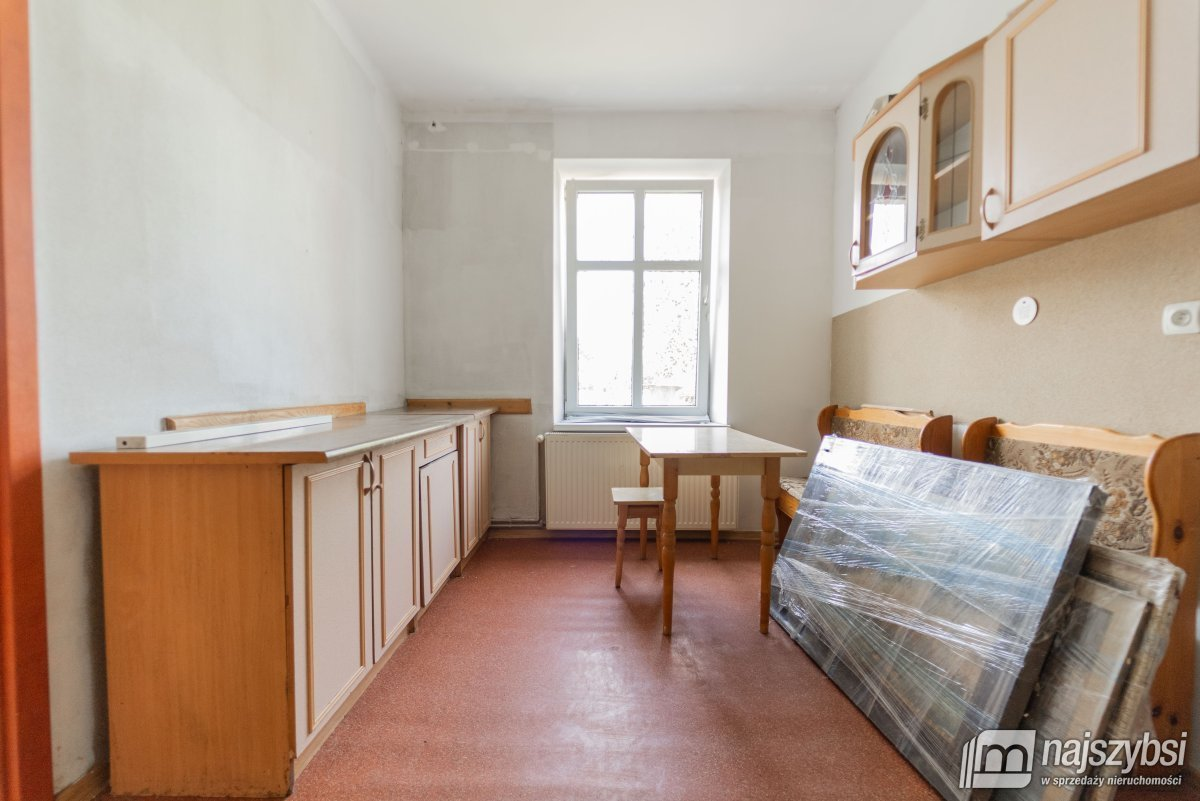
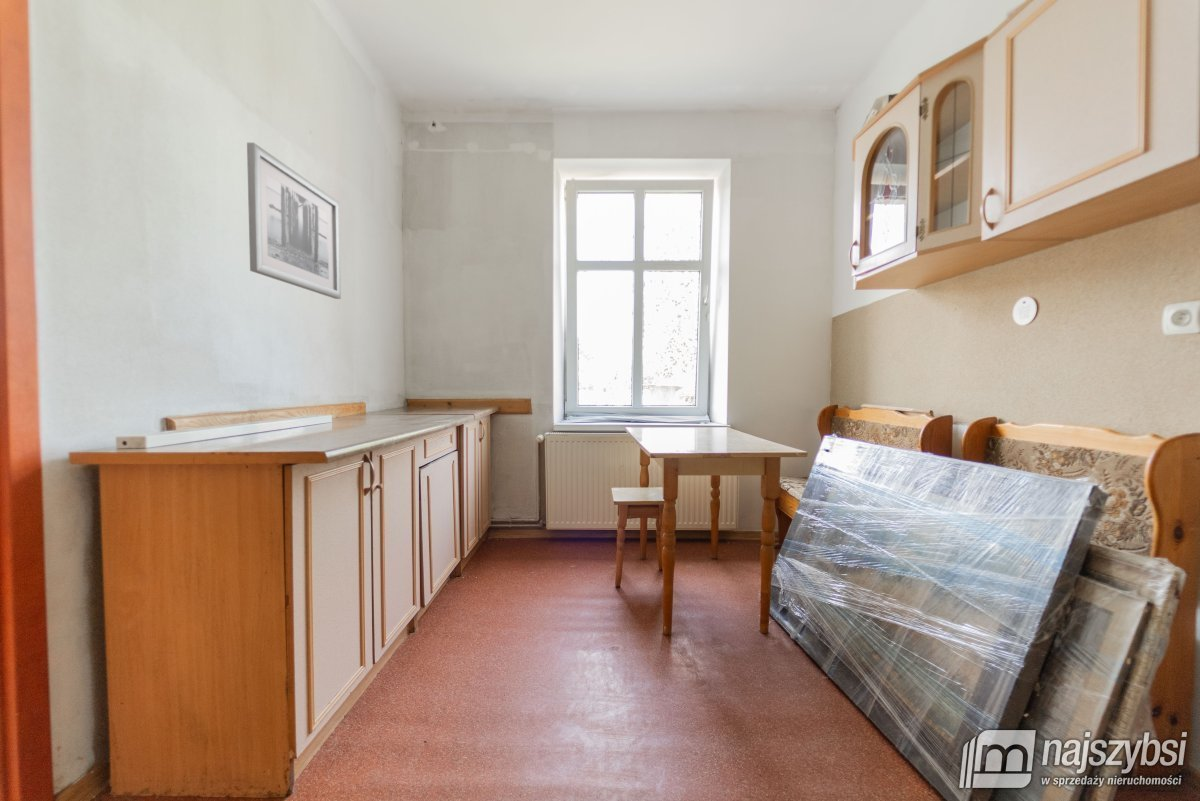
+ wall art [246,142,342,300]
